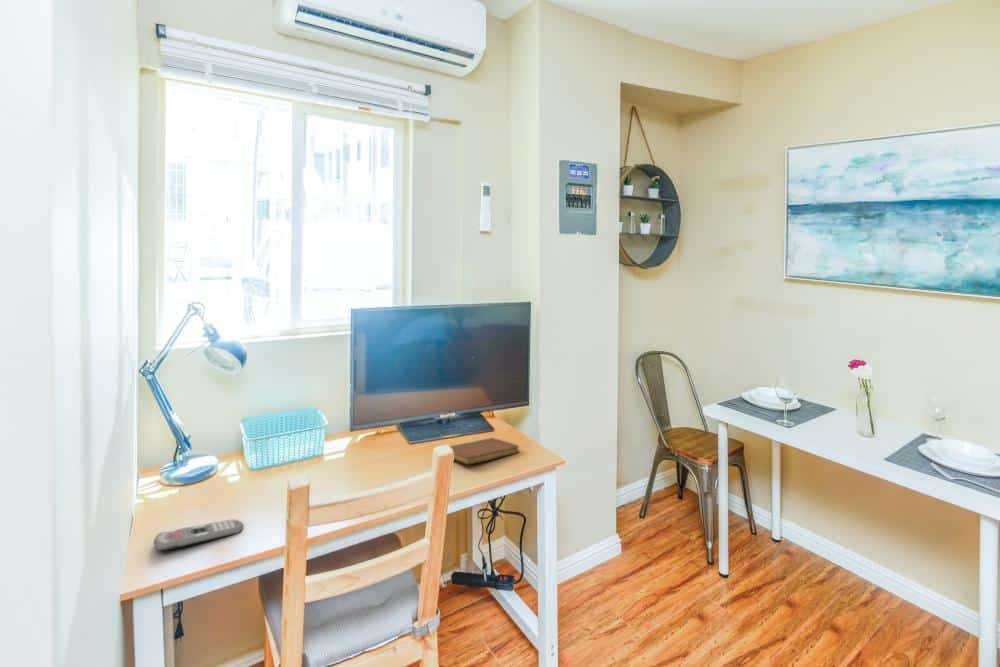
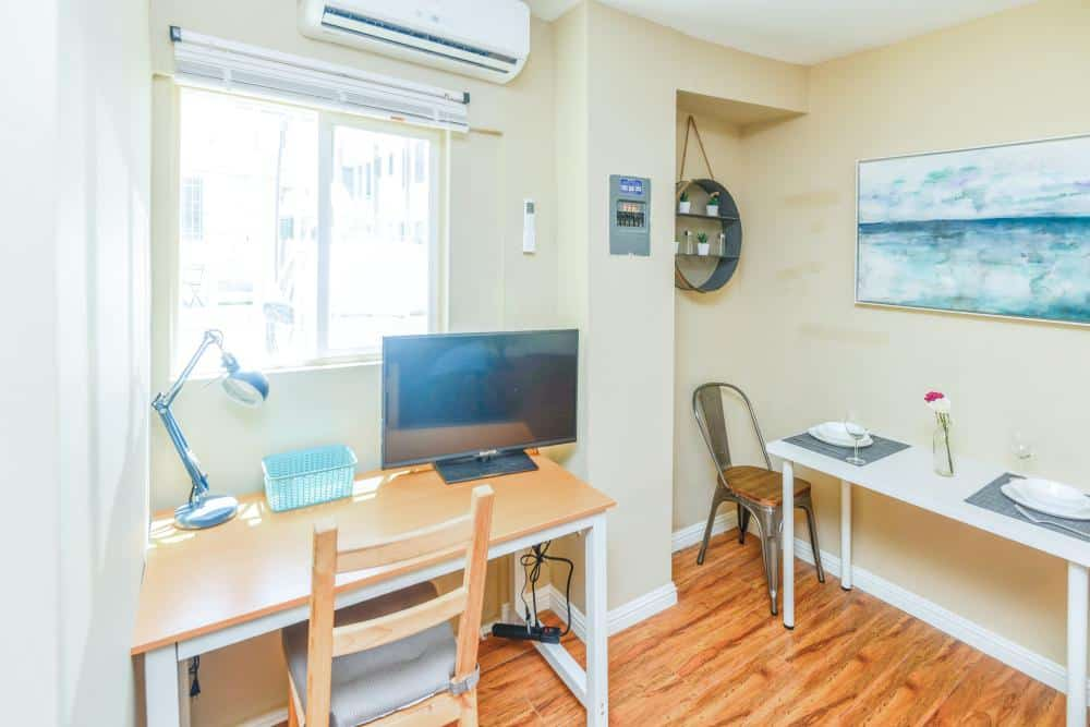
- notebook [449,437,520,465]
- remote control [153,518,244,552]
